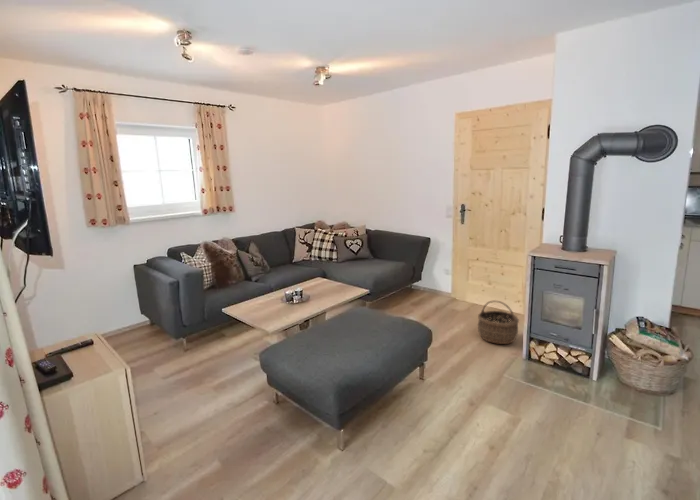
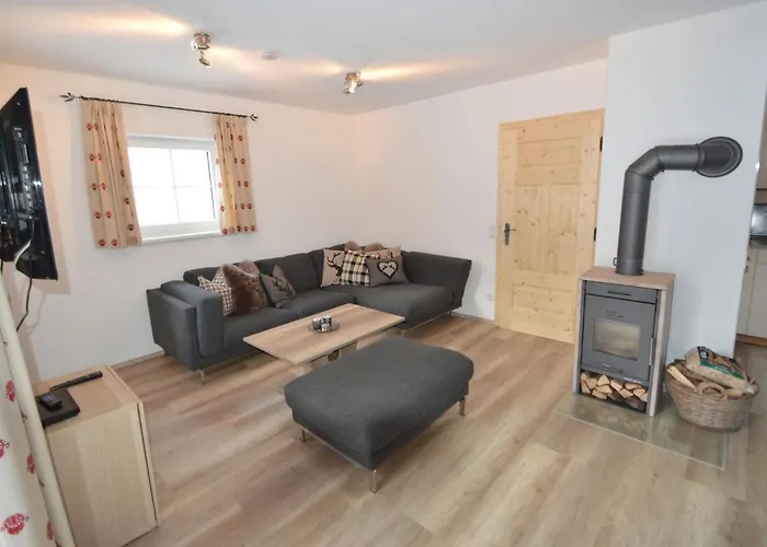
- wicker basket [477,299,520,345]
